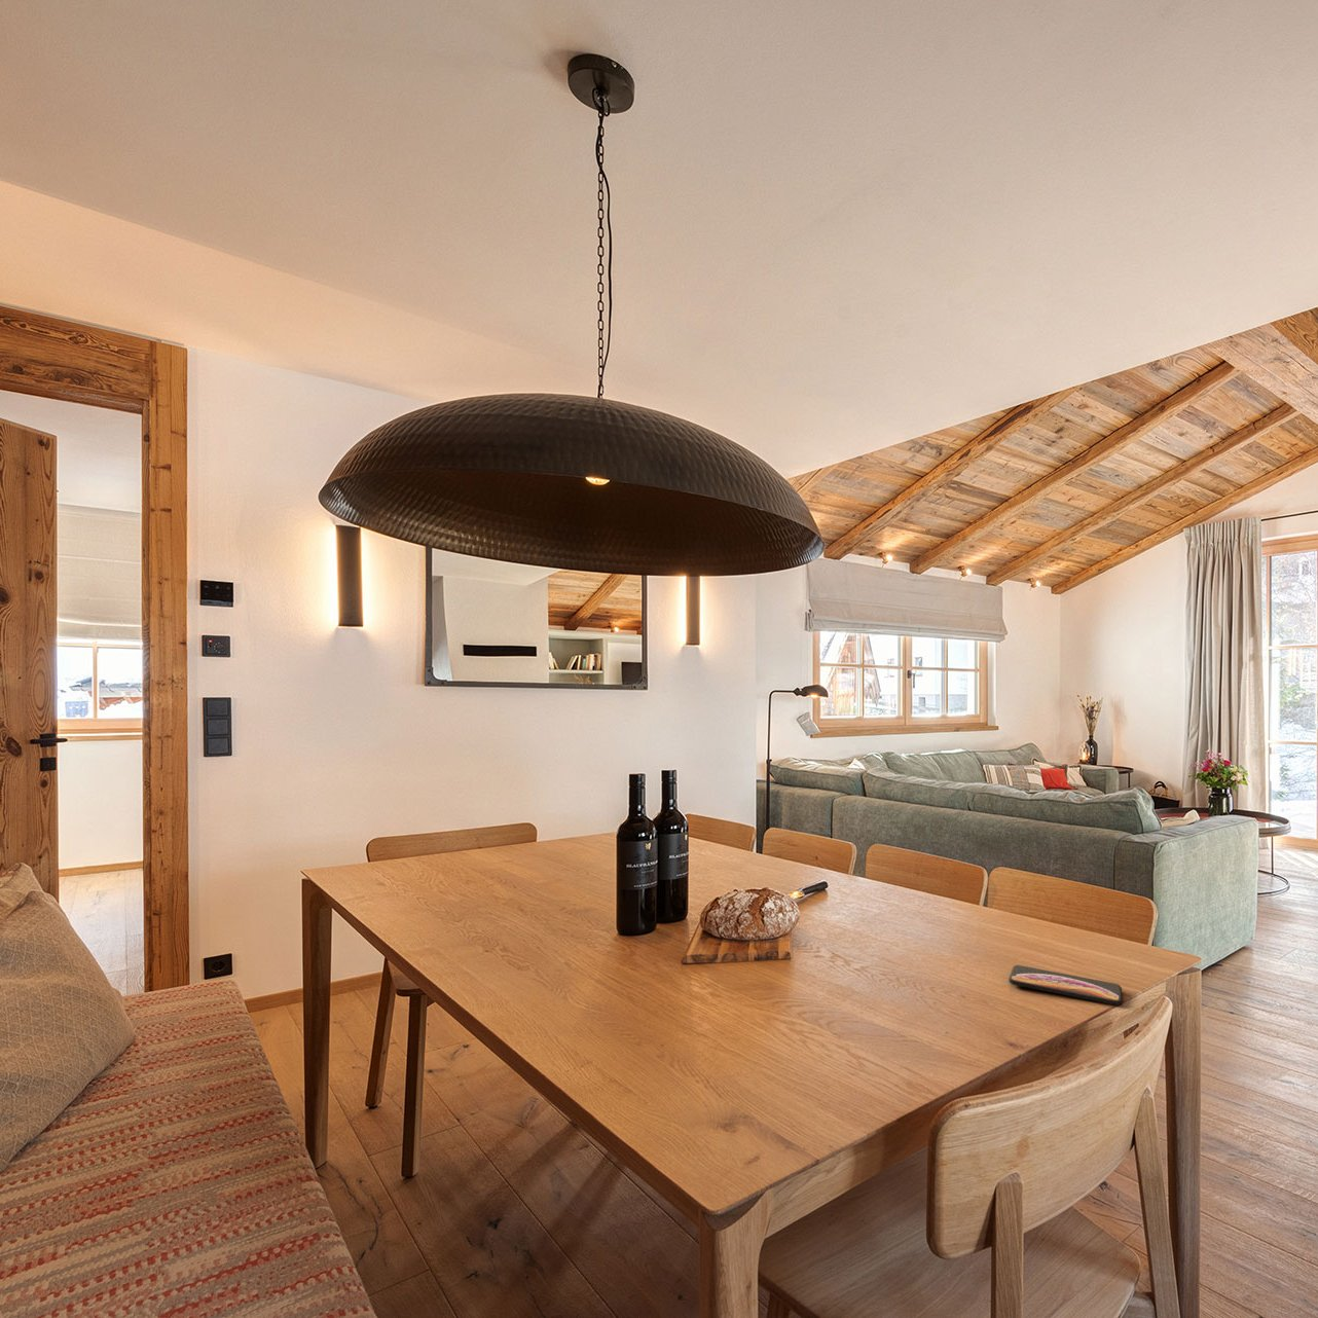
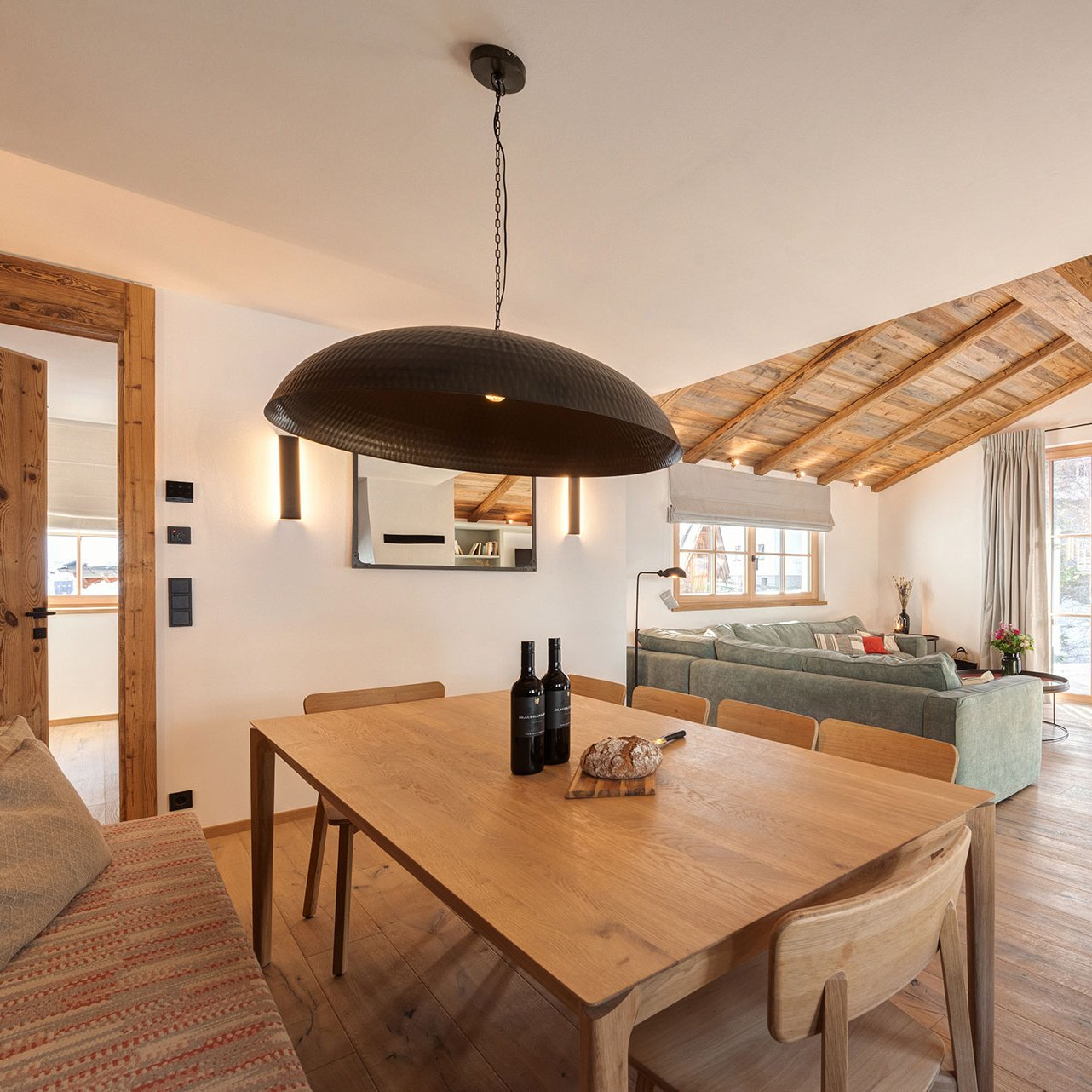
- smartphone [1008,964,1122,1007]
